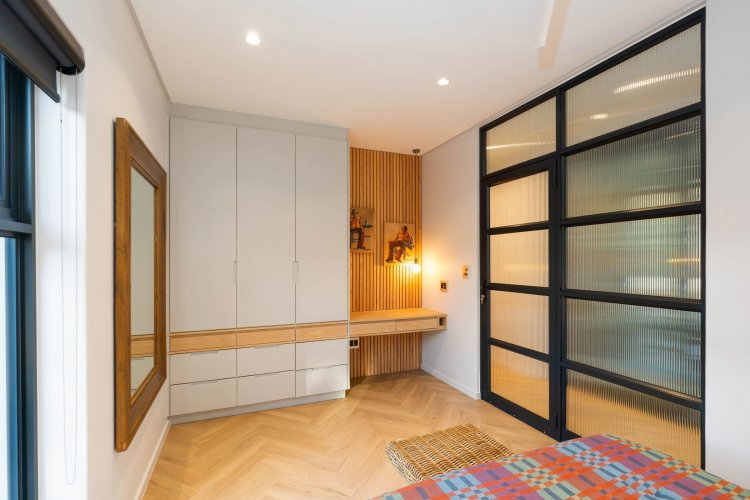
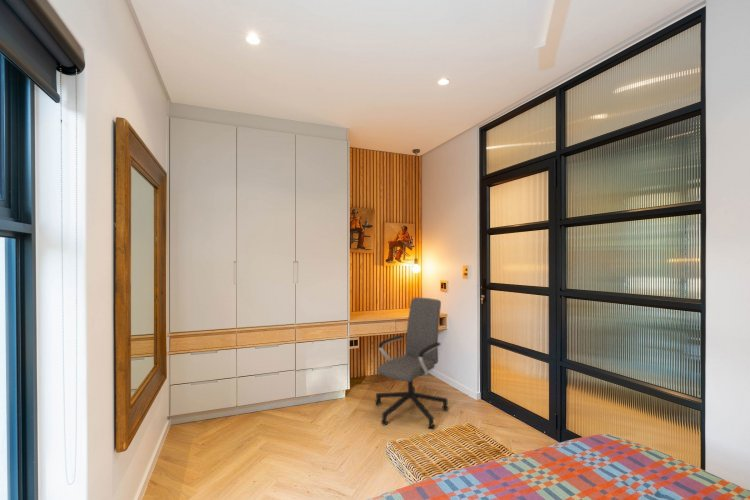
+ office chair [374,296,450,430]
